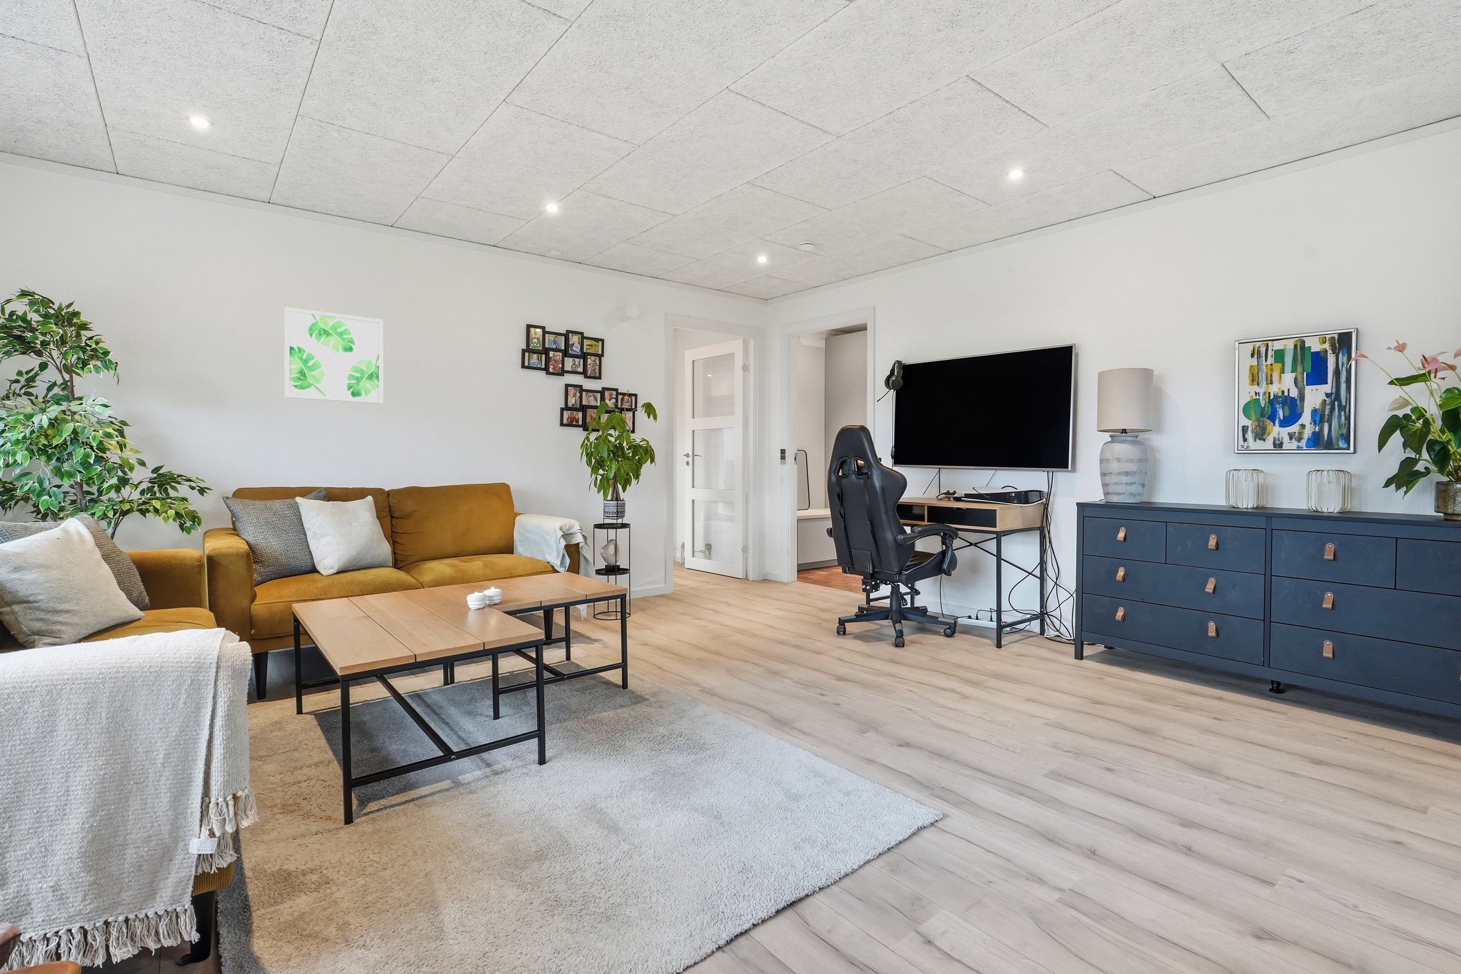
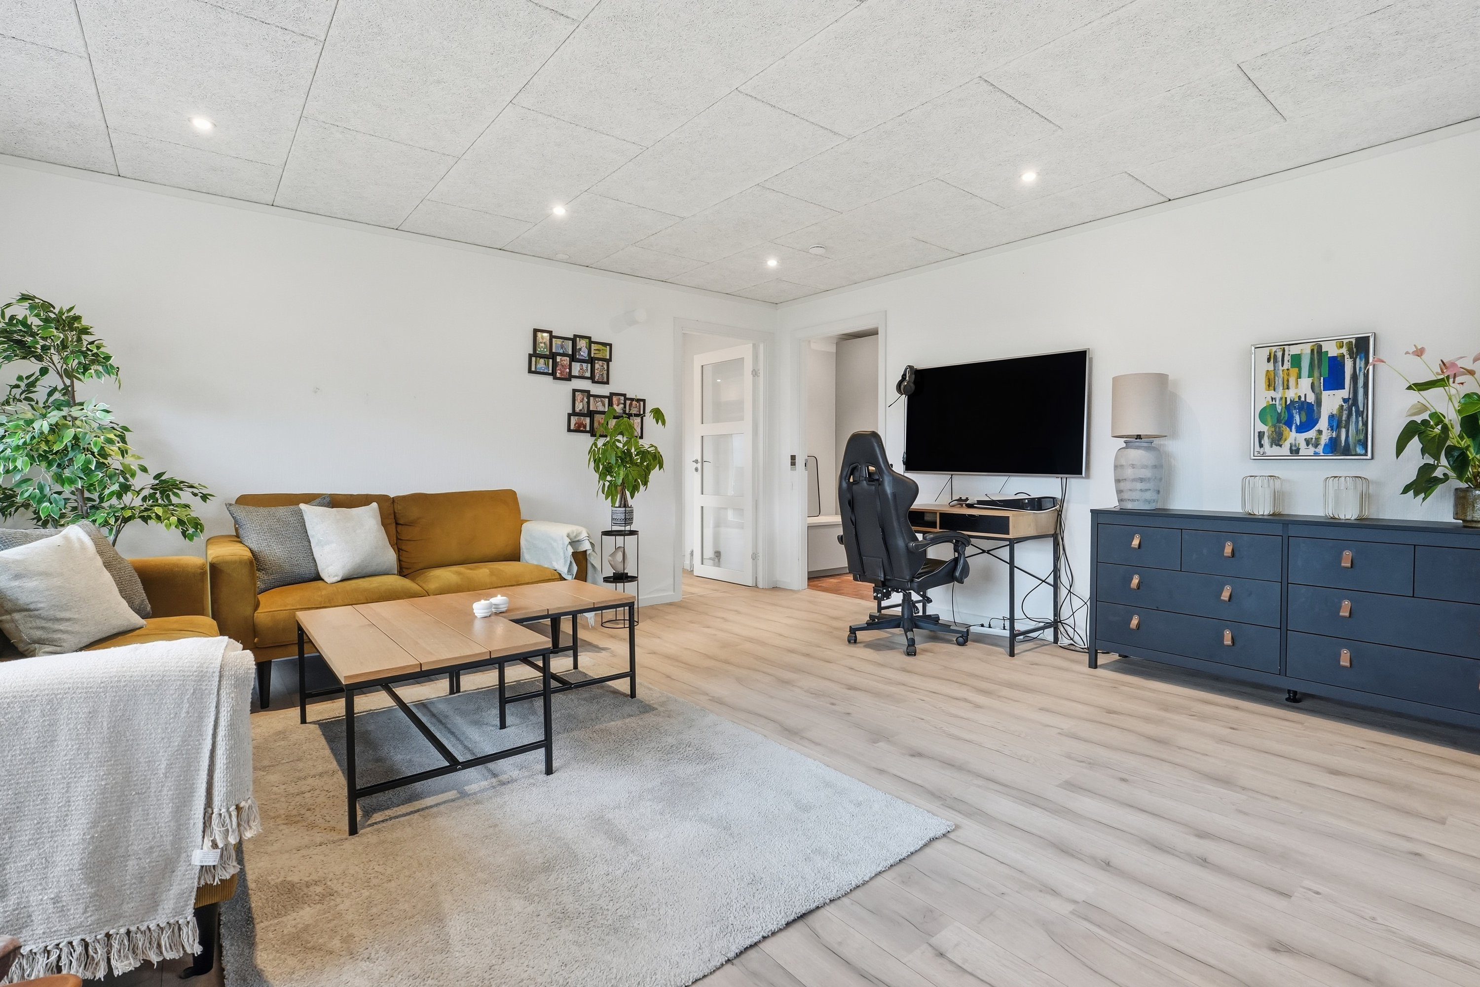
- wall art [284,307,384,404]
